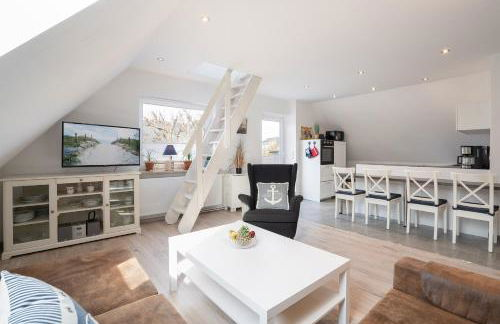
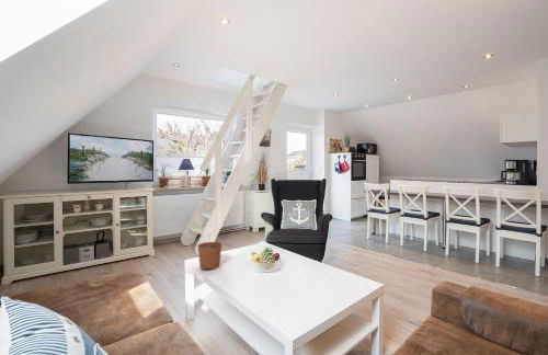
+ plant pot [196,233,222,271]
